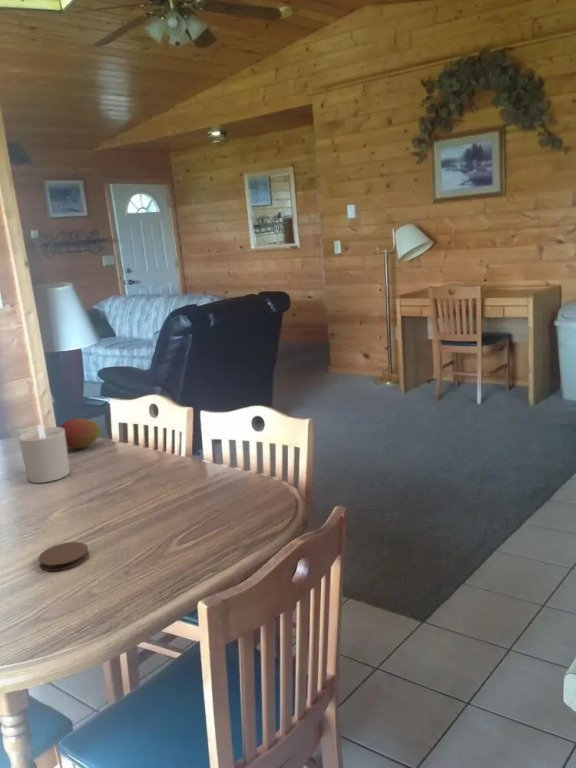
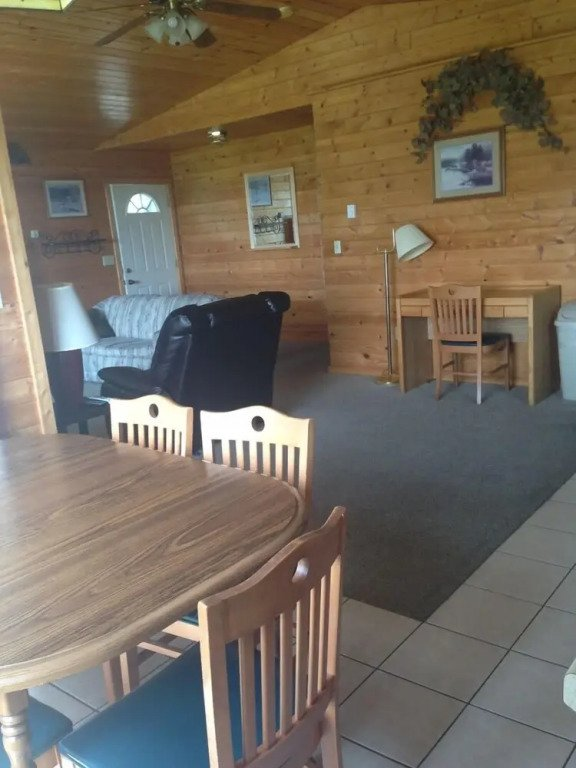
- candle [18,424,71,484]
- coaster [37,541,90,572]
- fruit [59,417,100,450]
